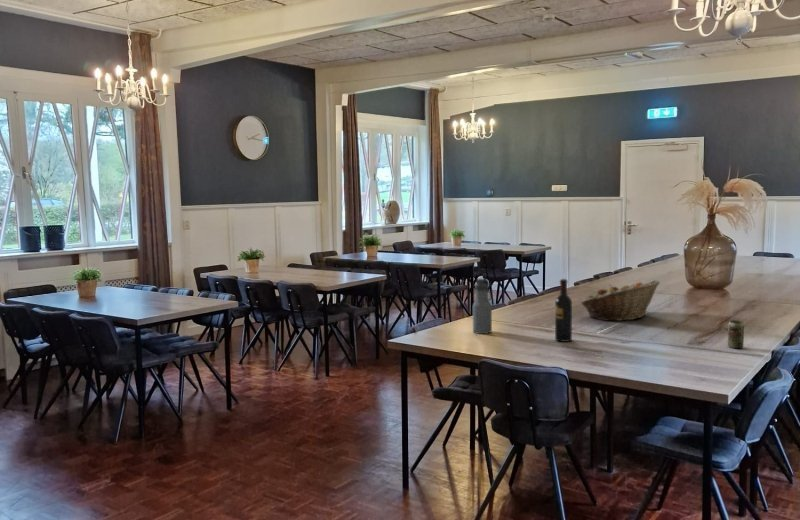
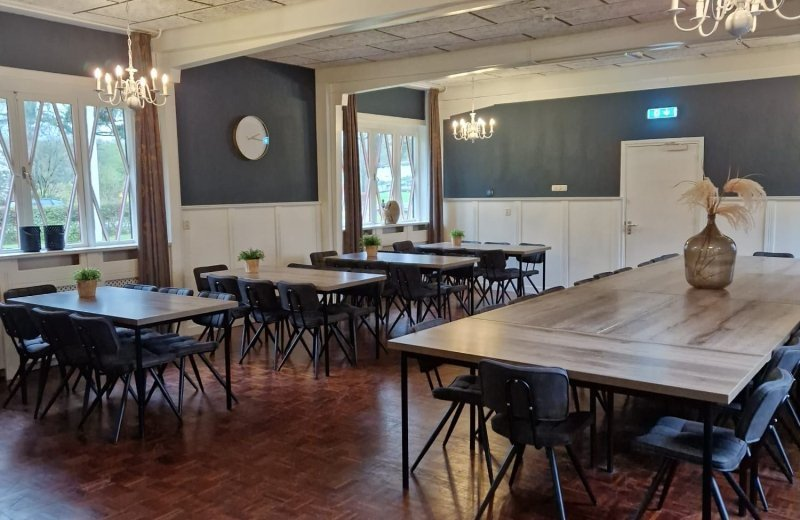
- beverage can [727,319,745,349]
- fruit basket [580,279,661,322]
- wine bottle [554,278,573,343]
- water bottle [472,278,493,335]
